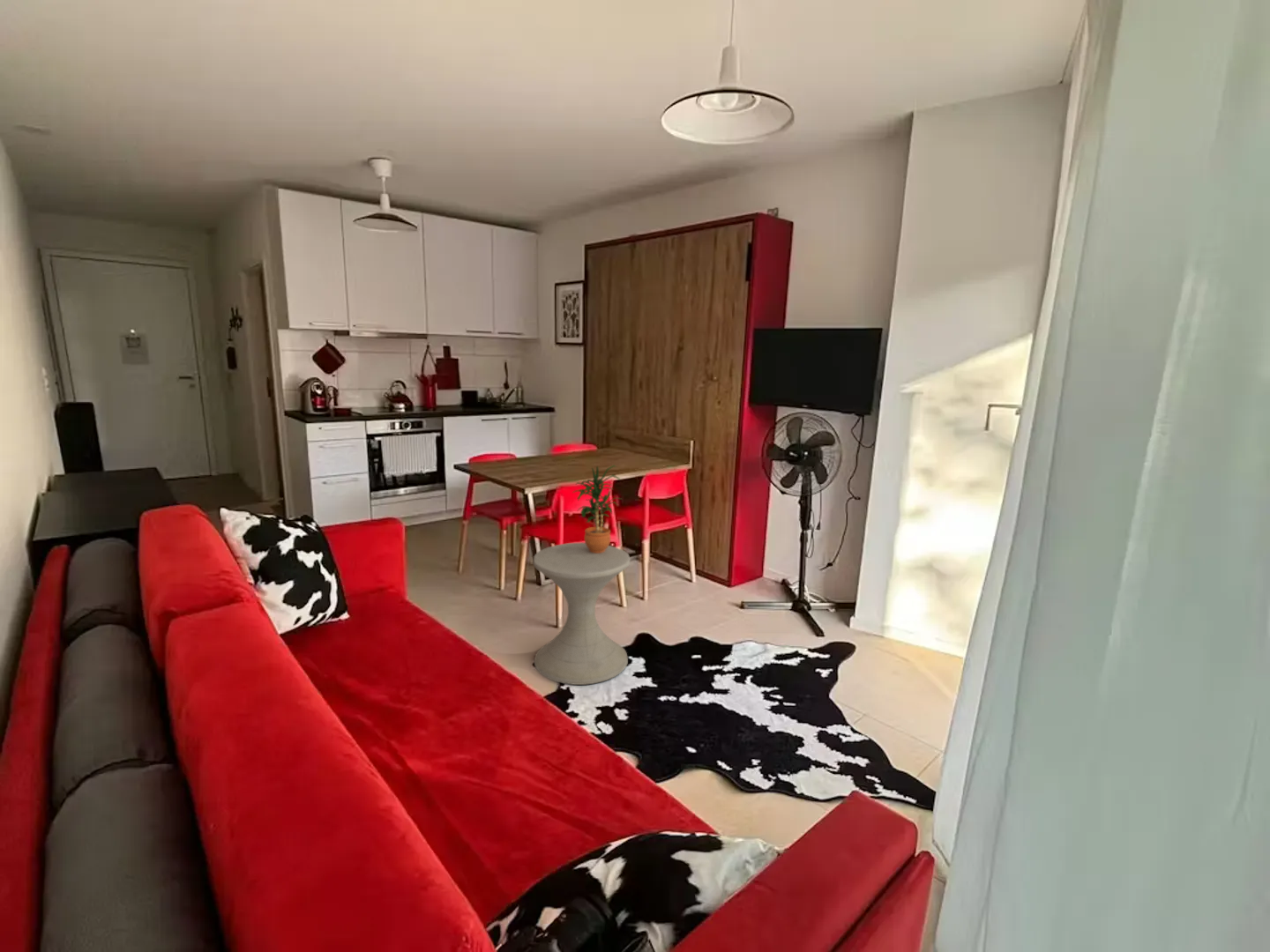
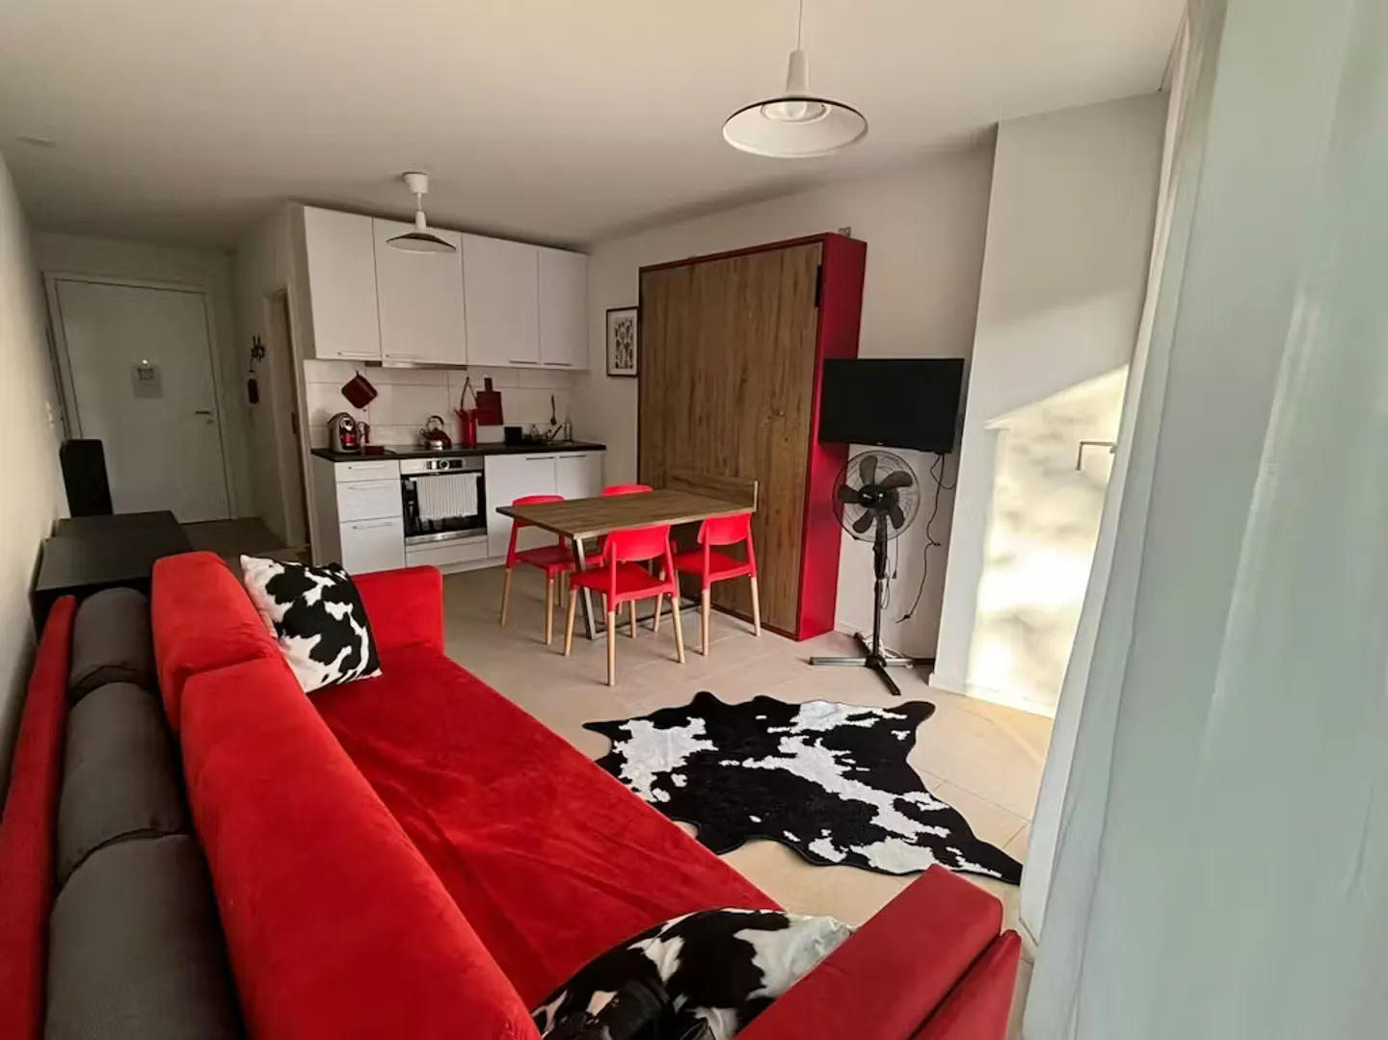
- potted plant [571,465,622,554]
- side table [533,541,631,686]
